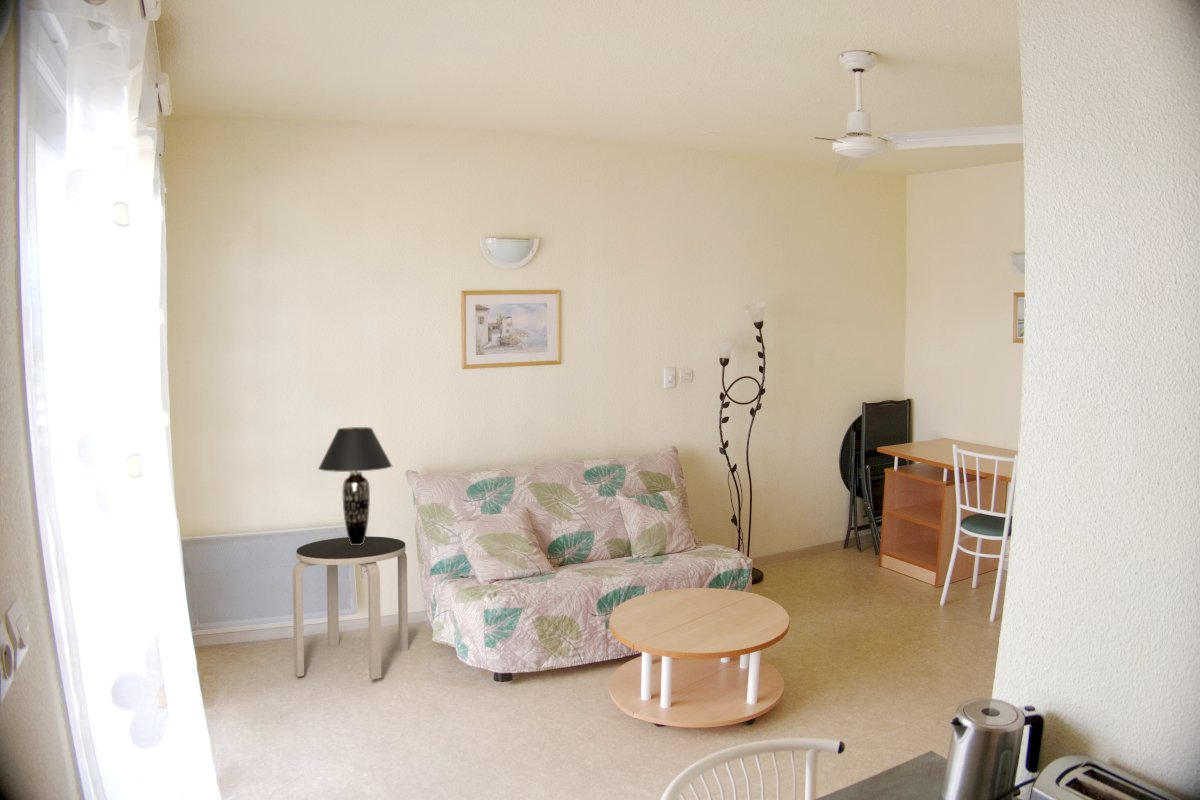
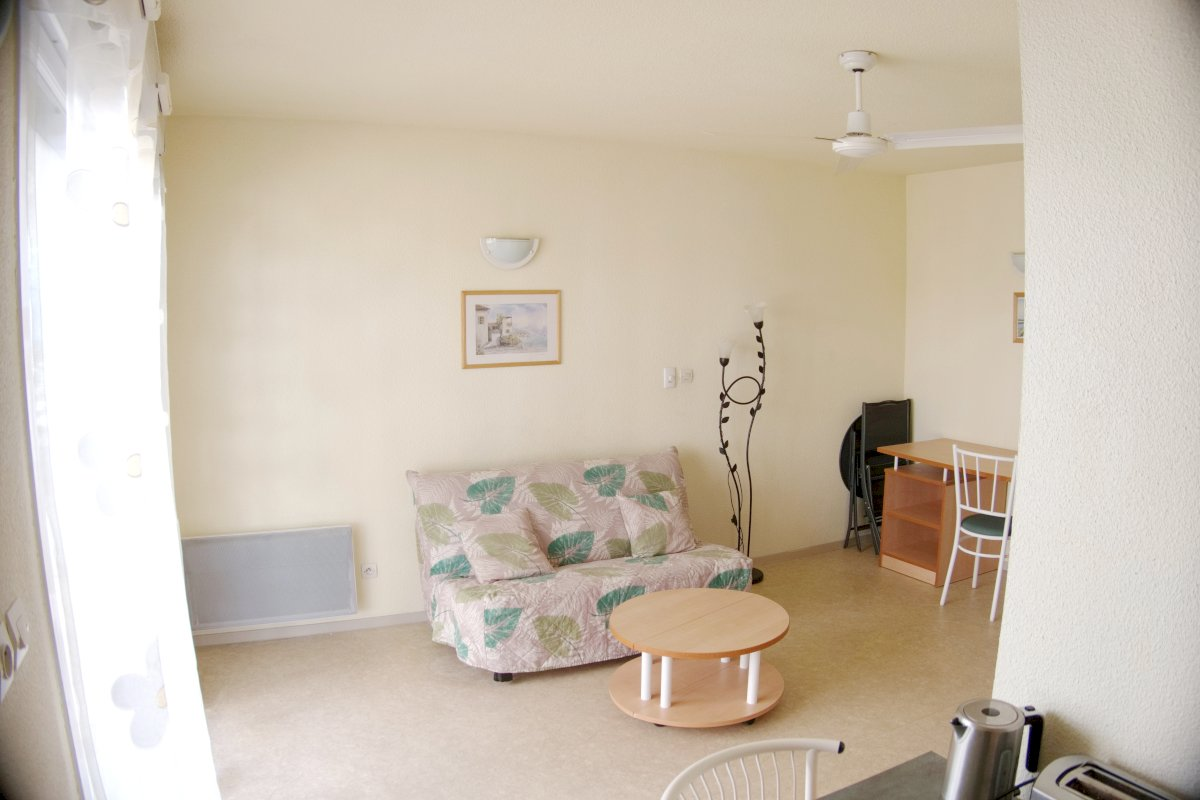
- table lamp [317,426,393,545]
- side table [292,535,409,681]
